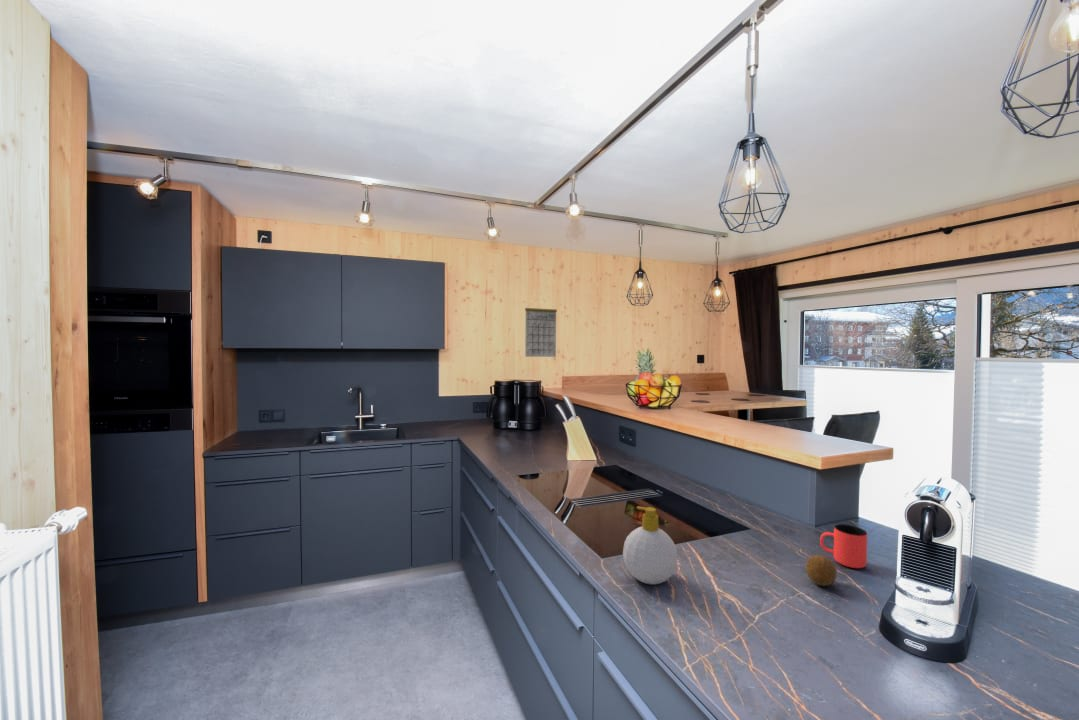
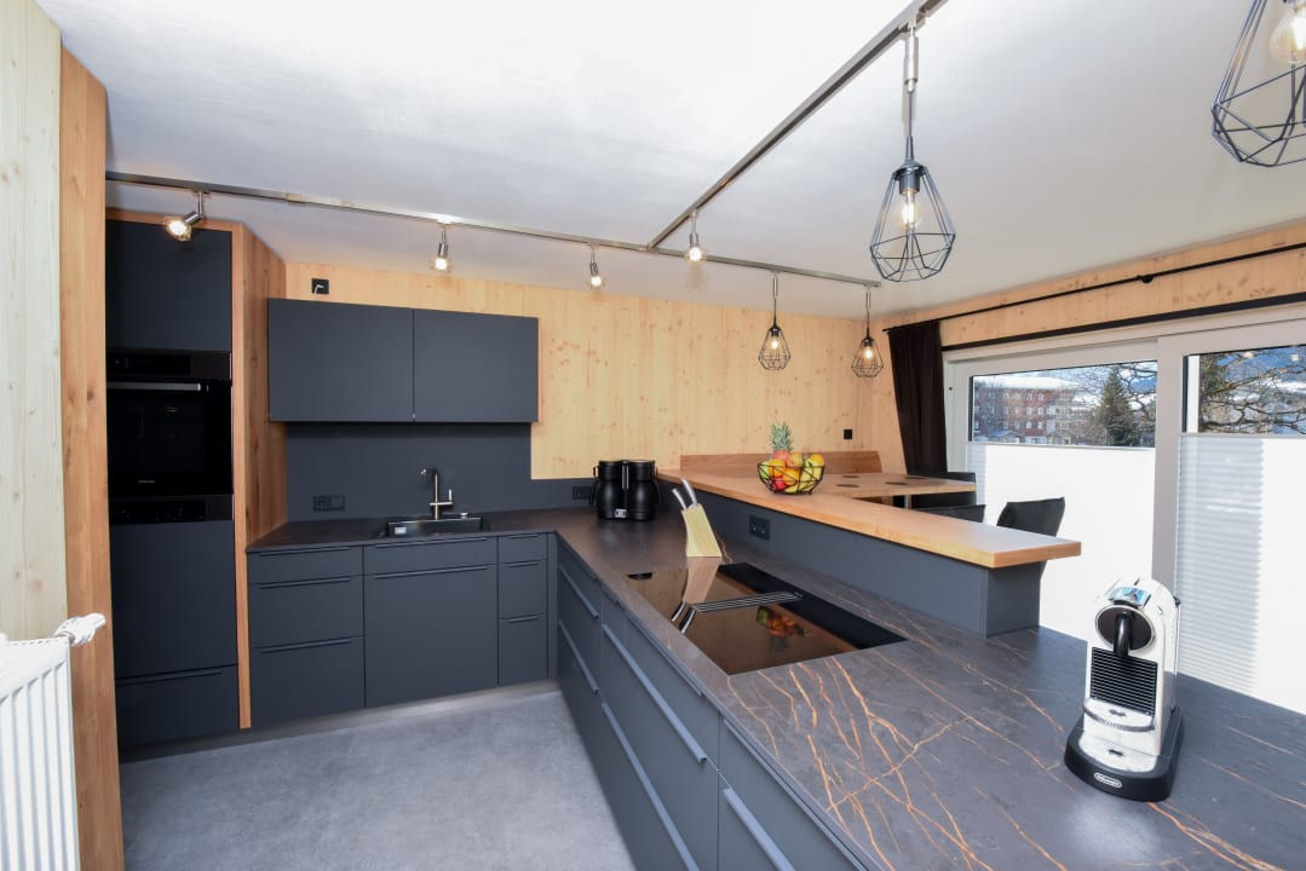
- cup [819,523,868,569]
- calendar [524,299,558,358]
- fruit [805,554,837,587]
- soap bottle [622,505,679,586]
